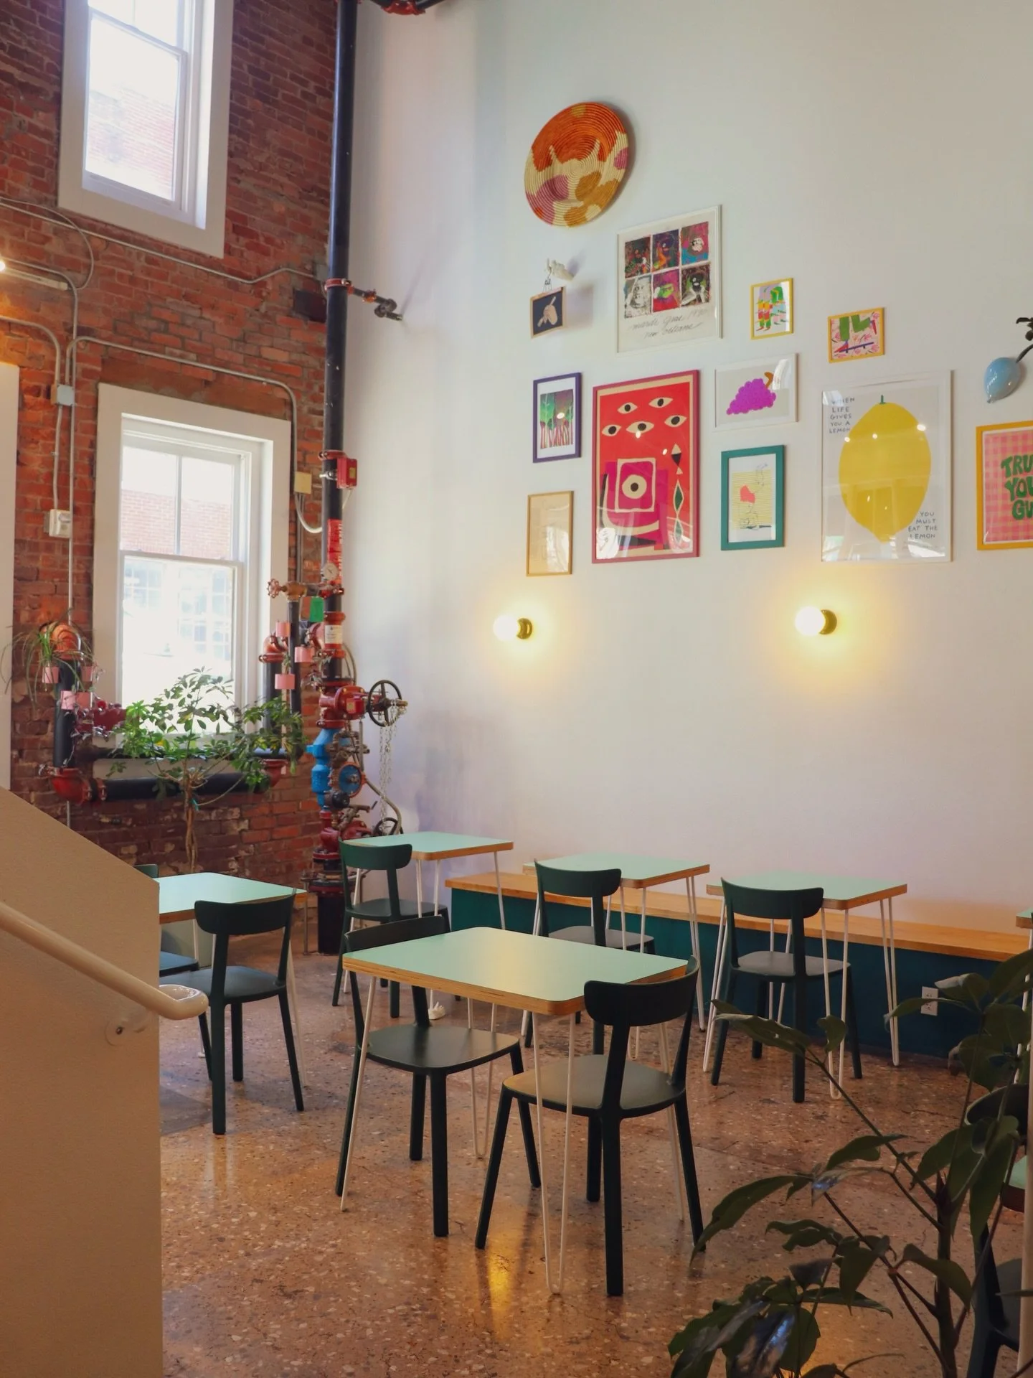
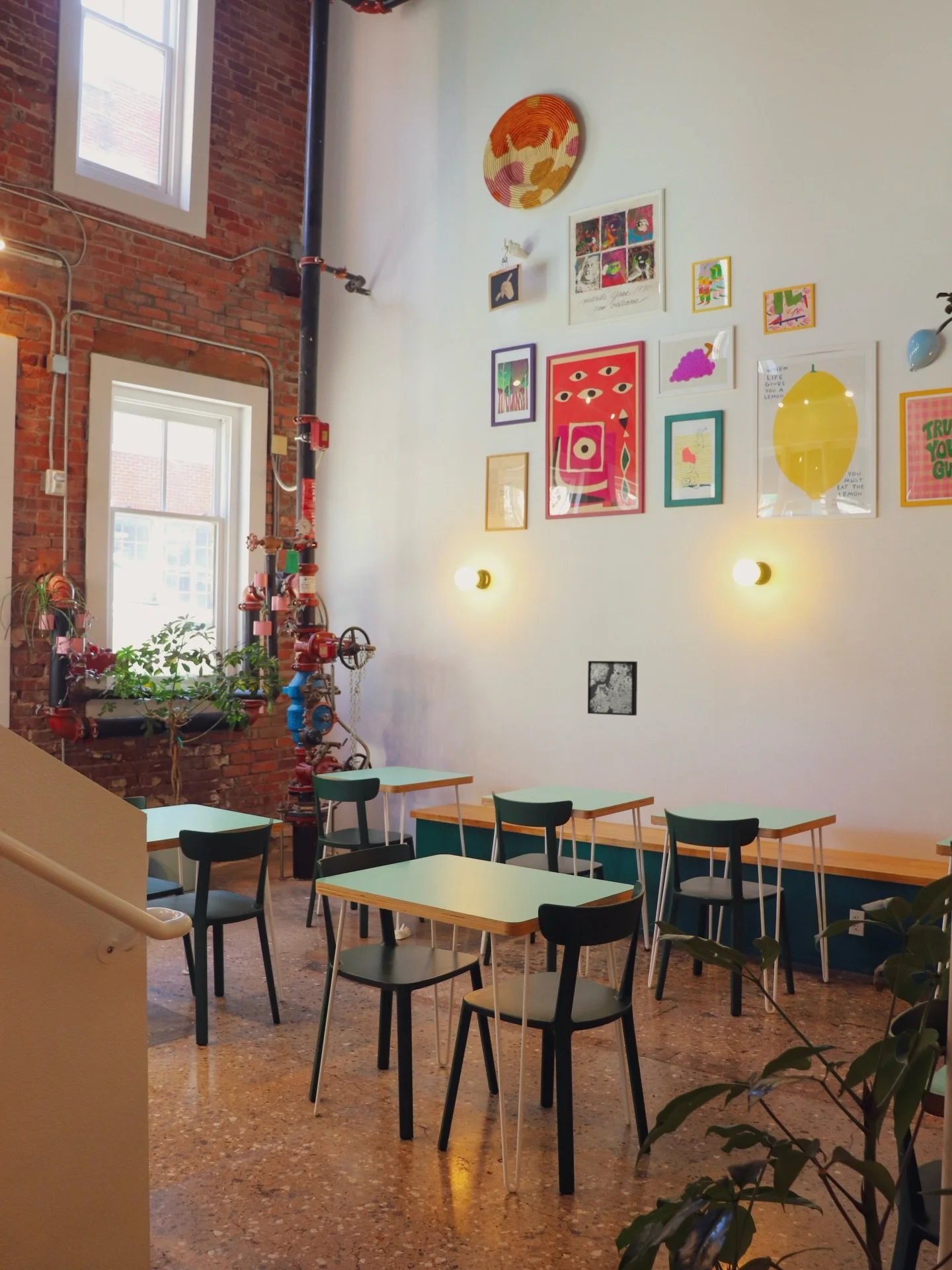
+ wall art [587,660,638,716]
